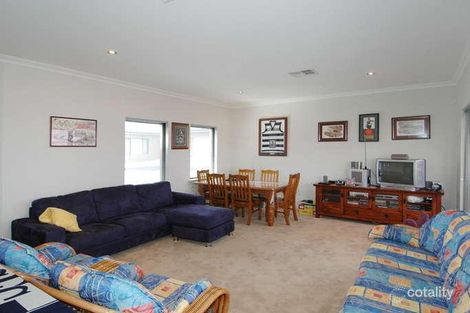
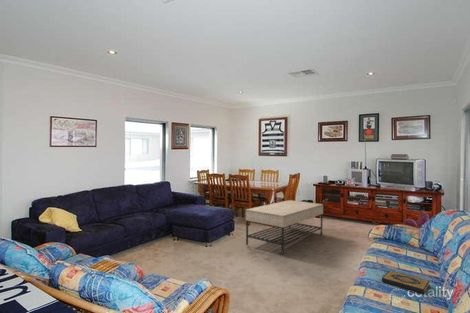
+ coffee table [245,199,324,256]
+ hardback book [381,270,431,295]
